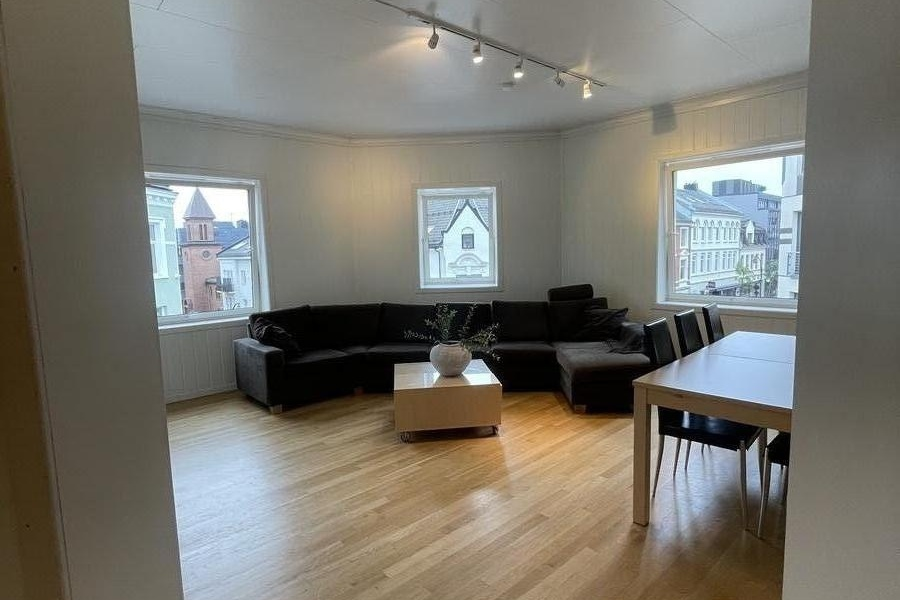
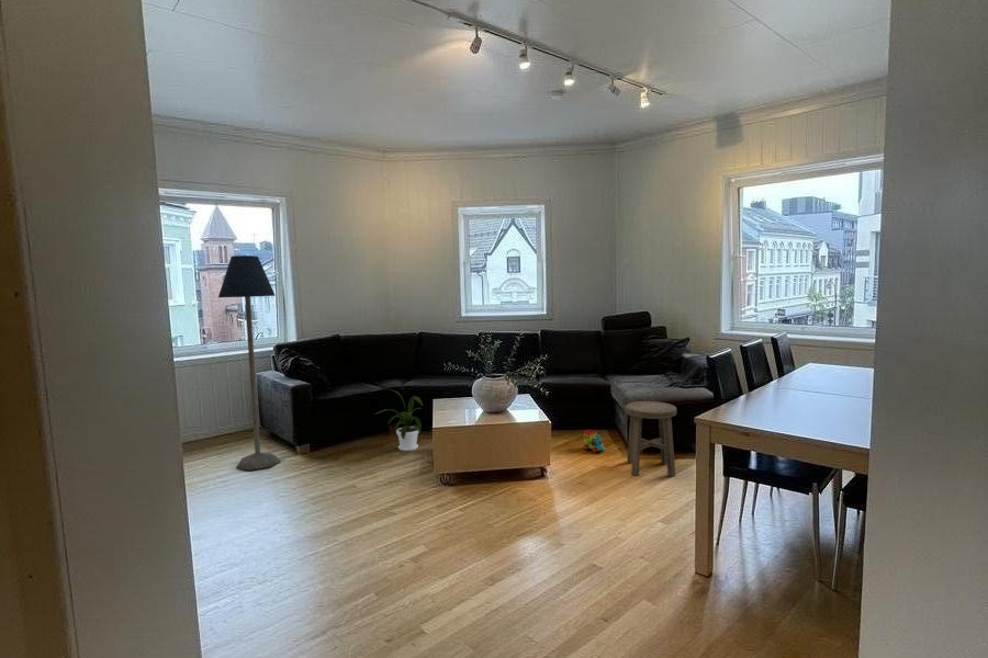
+ house plant [374,388,424,452]
+ floor lamp [217,254,281,472]
+ toy train [582,429,606,454]
+ stool [624,400,677,477]
